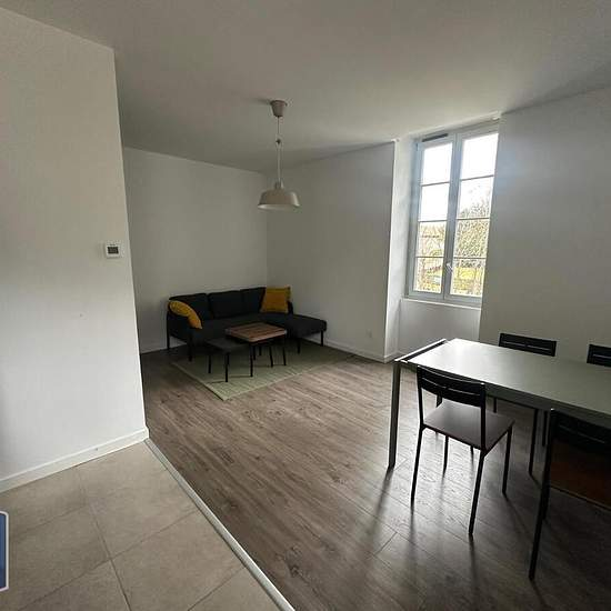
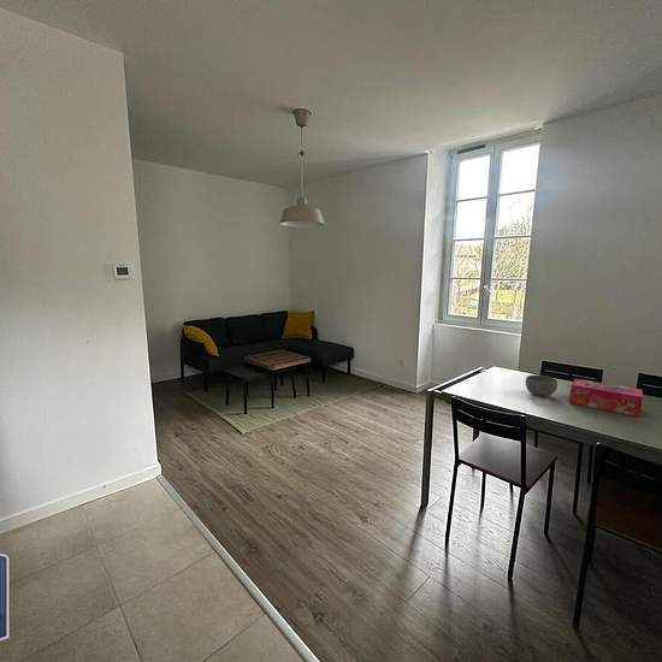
+ bowl [525,374,558,397]
+ tissue box [568,378,644,418]
